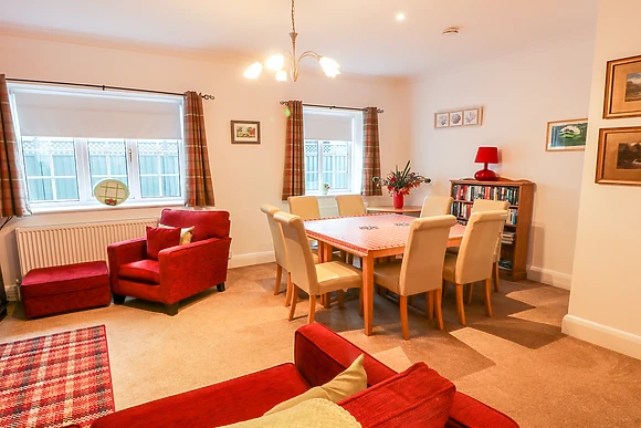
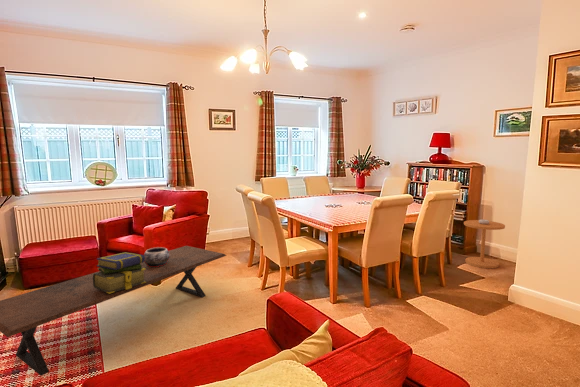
+ side table [463,218,506,269]
+ coffee table [0,245,227,377]
+ stack of books [93,251,146,294]
+ decorative bowl [143,246,170,267]
